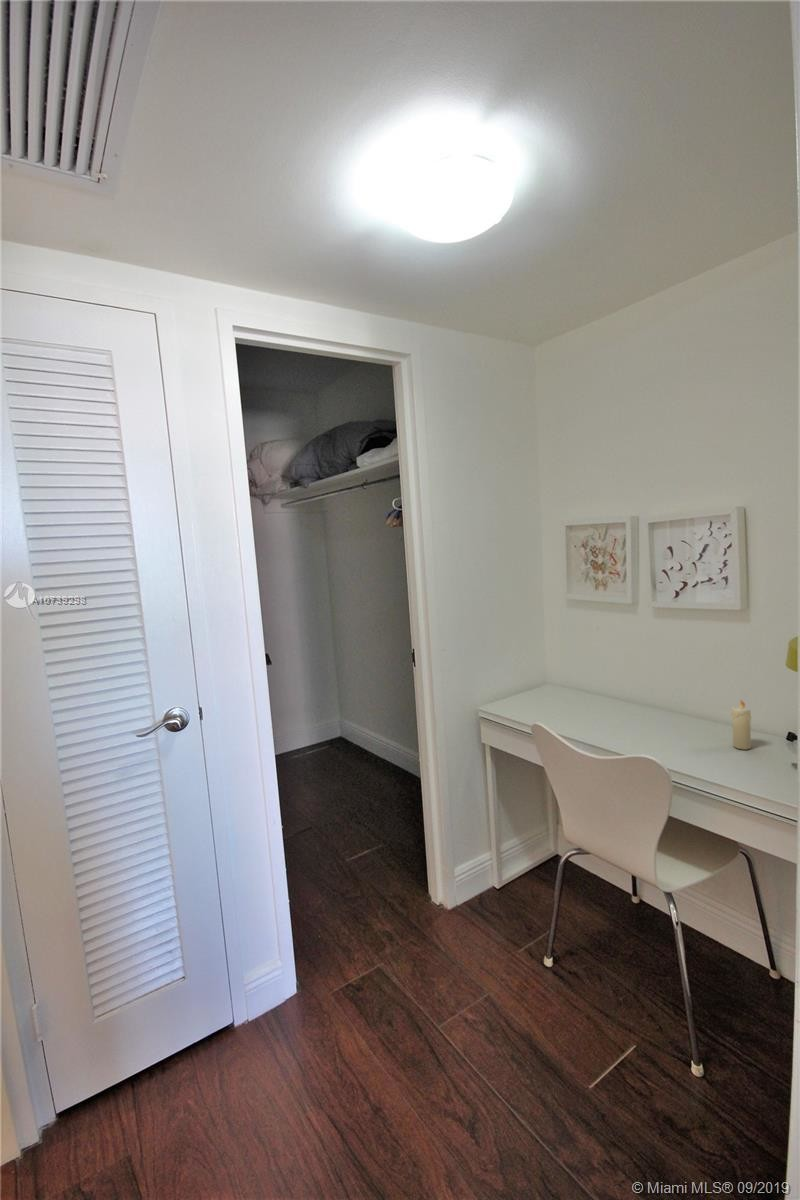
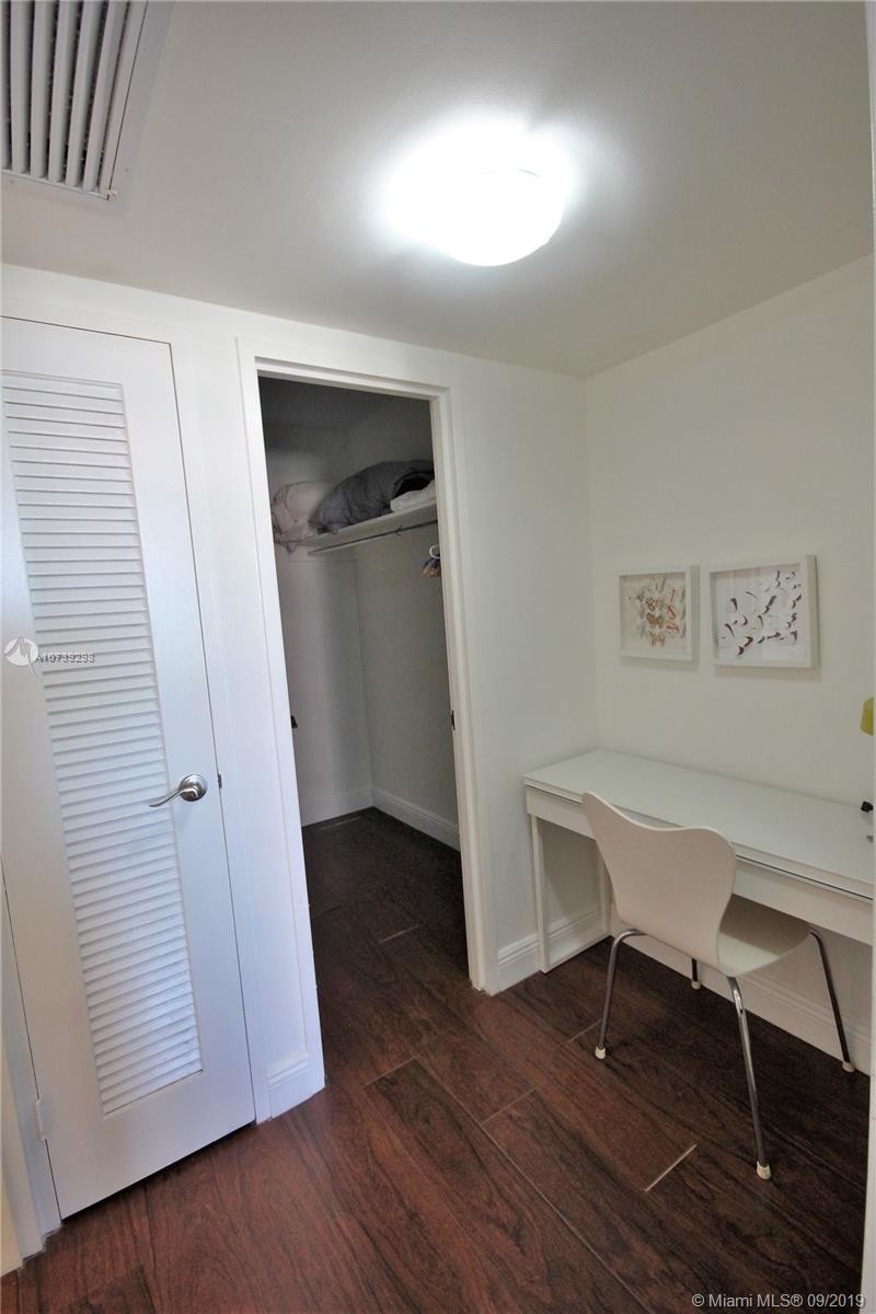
- candle [730,699,752,750]
